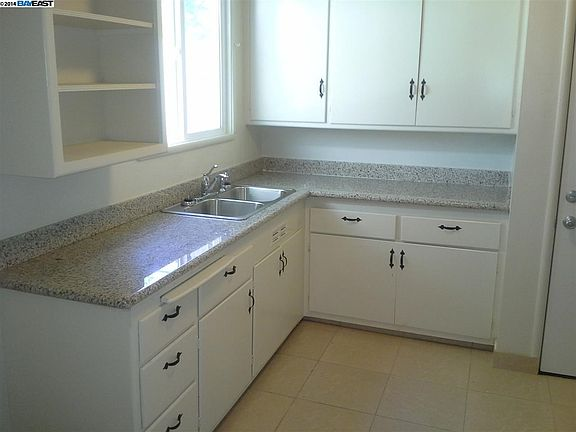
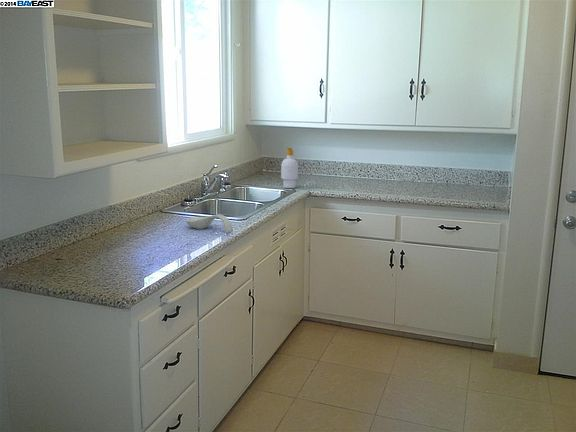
+ soap bottle [280,147,299,189]
+ spoon rest [185,213,234,234]
